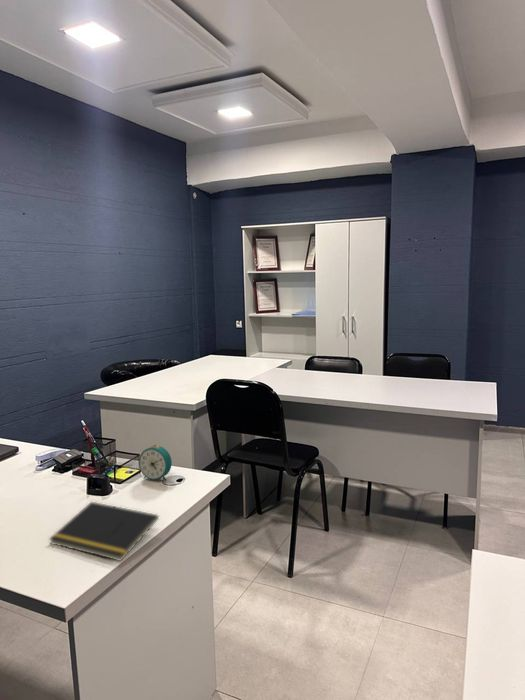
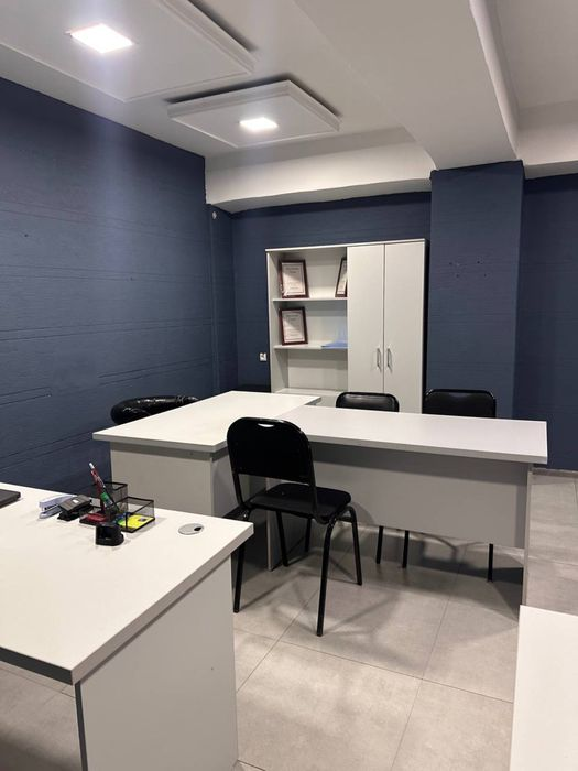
- notepad [48,501,160,562]
- alarm clock [138,444,173,482]
